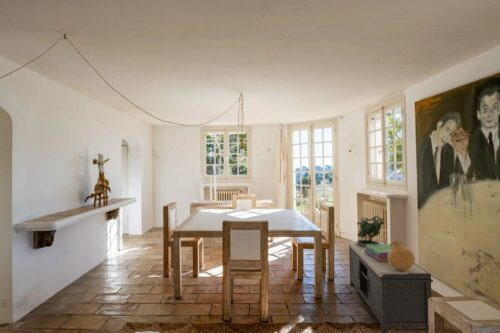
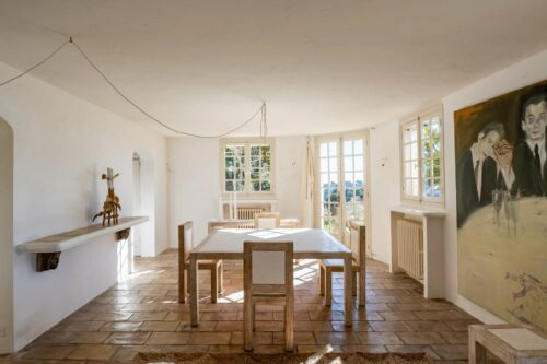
- potted plant [356,215,386,247]
- ceramic pot [388,240,416,272]
- bench [347,241,434,333]
- stack of books [365,243,394,262]
